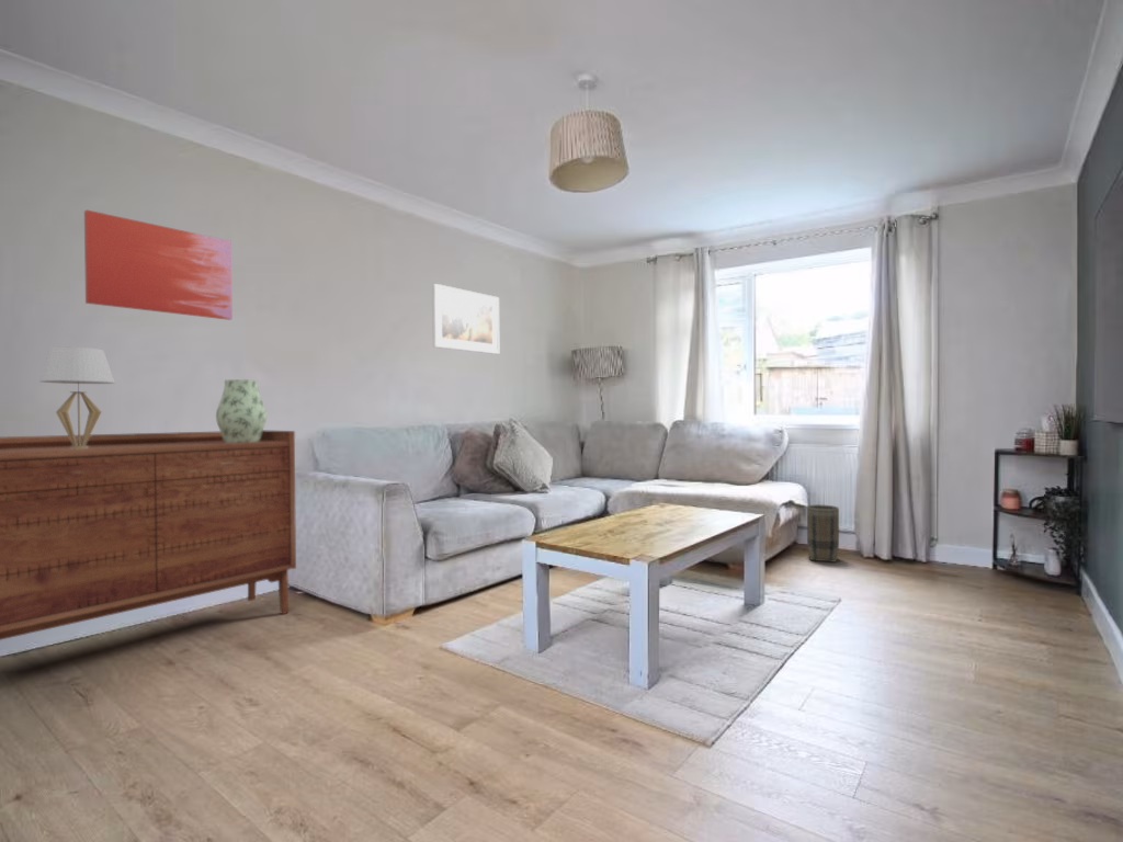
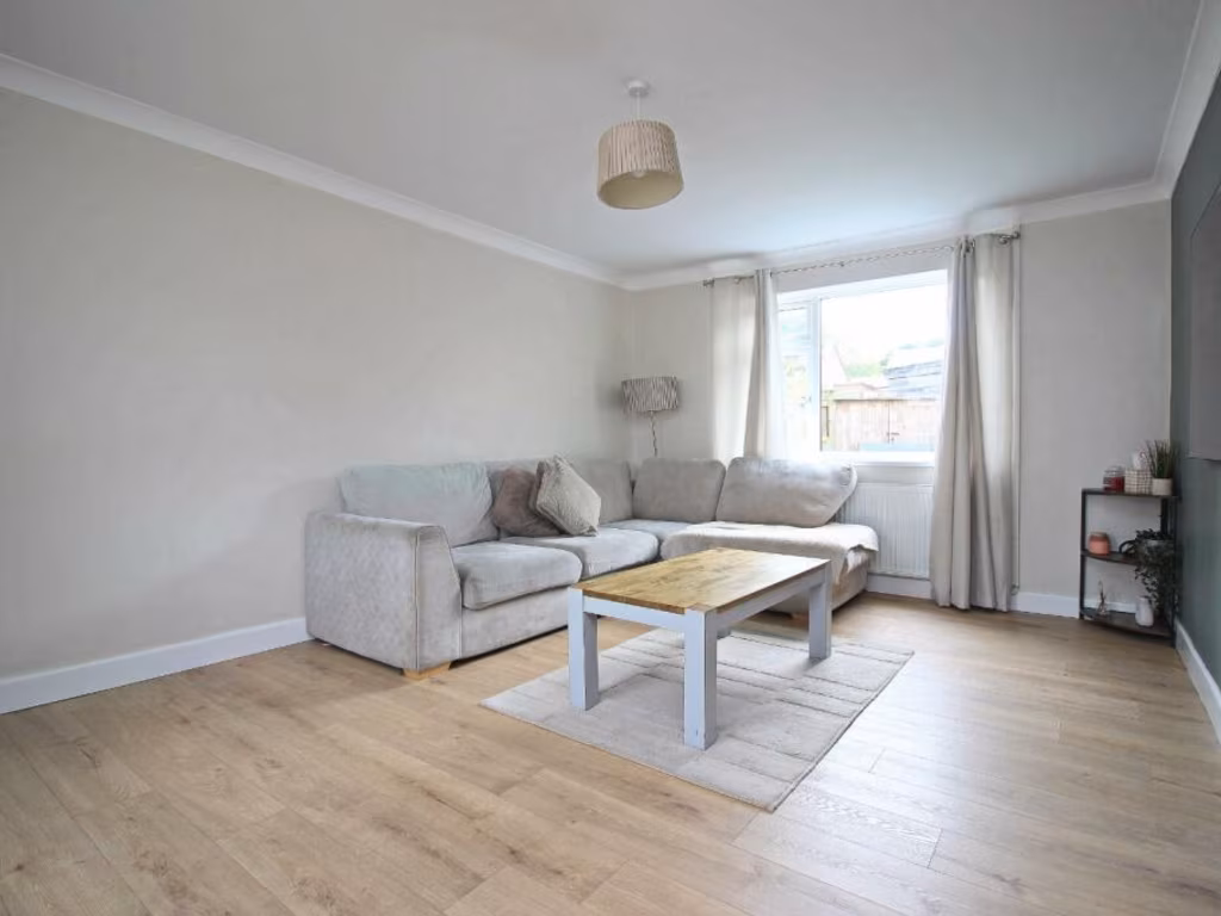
- sideboard [0,429,297,641]
- wall art [83,208,234,321]
- table lamp [38,346,116,448]
- basket [806,503,840,564]
- vase [215,378,268,443]
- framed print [431,283,500,355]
